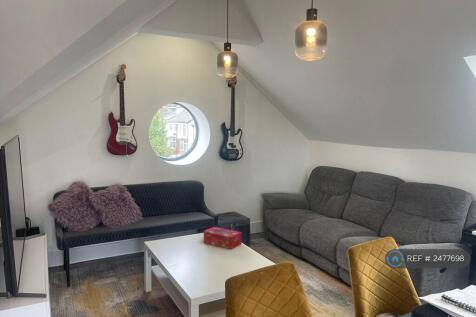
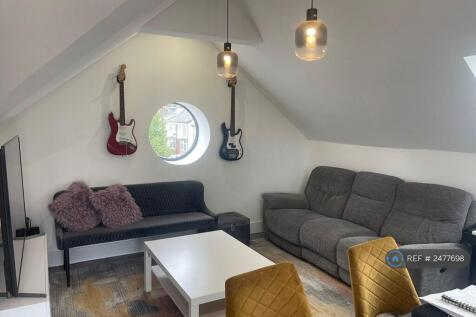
- tissue box [203,226,243,250]
